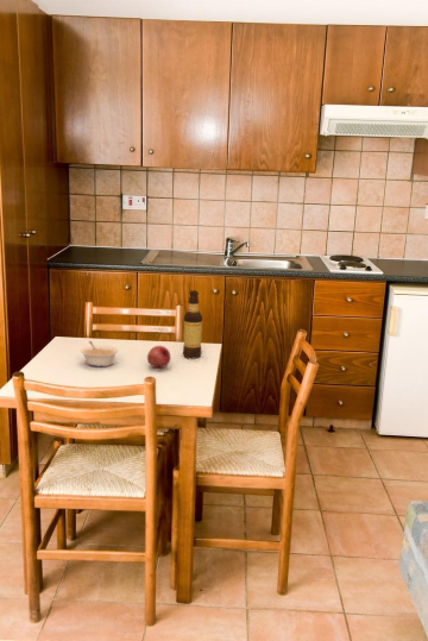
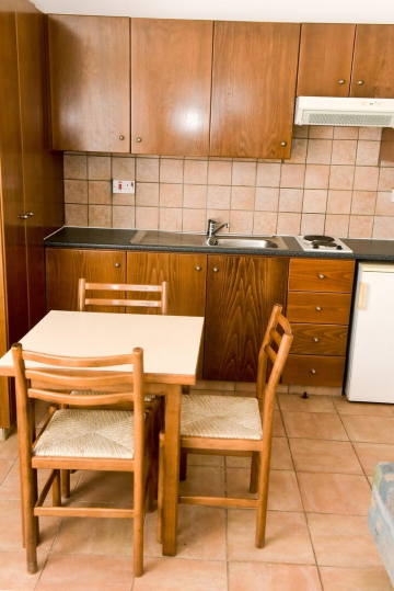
- legume [80,340,119,367]
- fruit [146,345,172,369]
- bottle [182,289,203,359]
